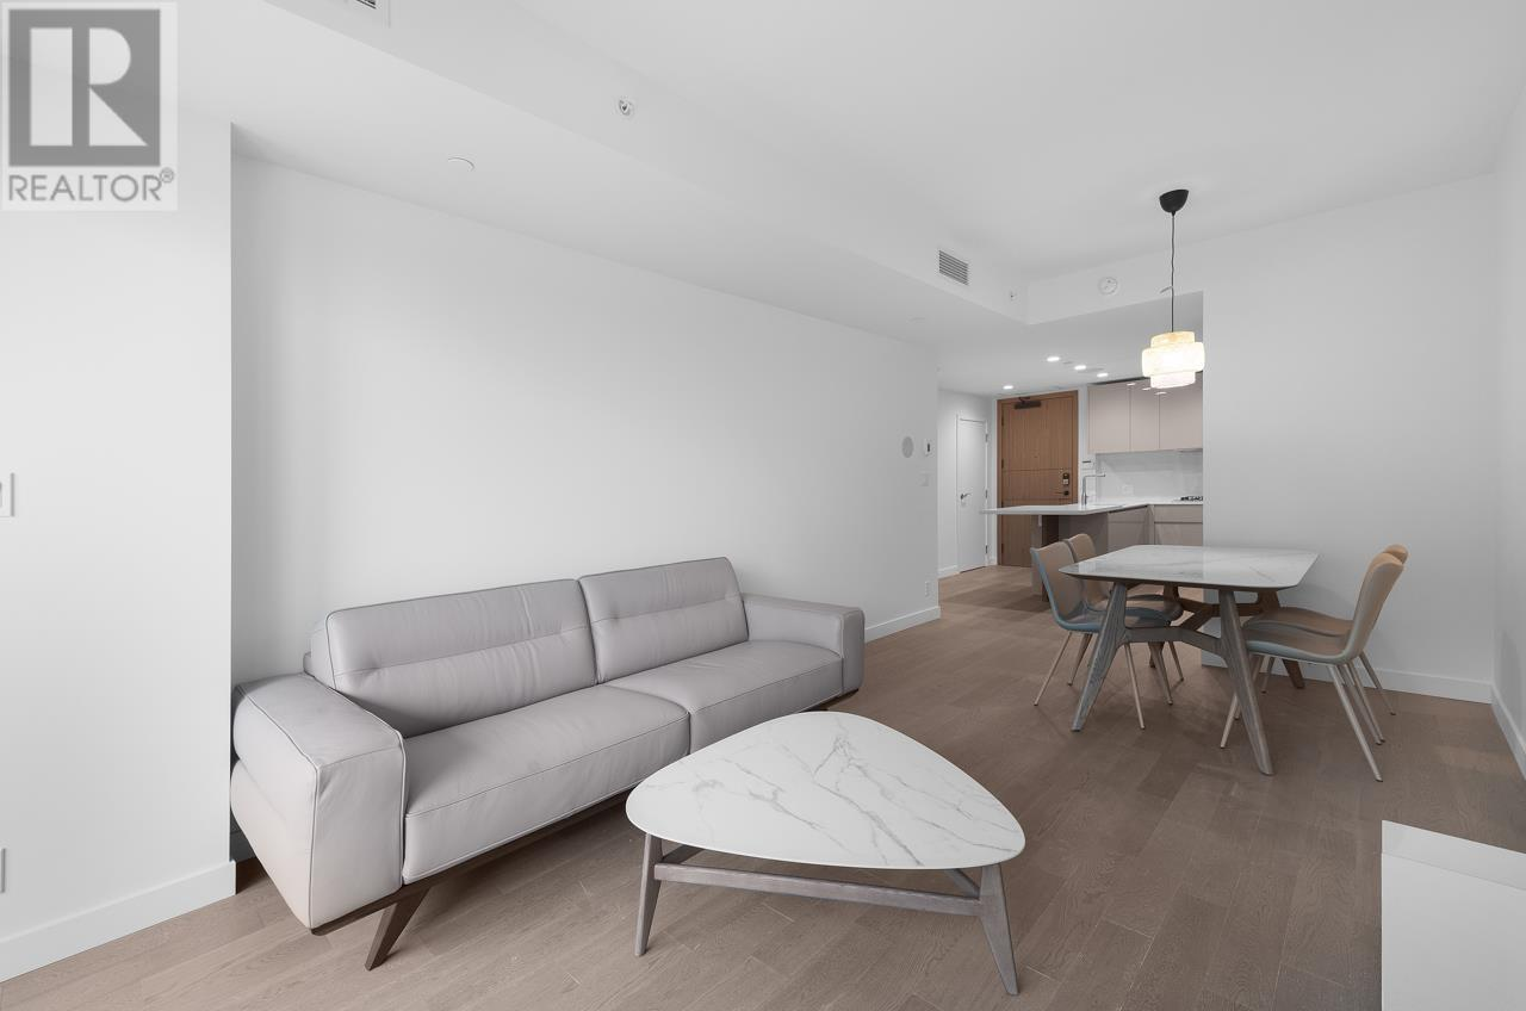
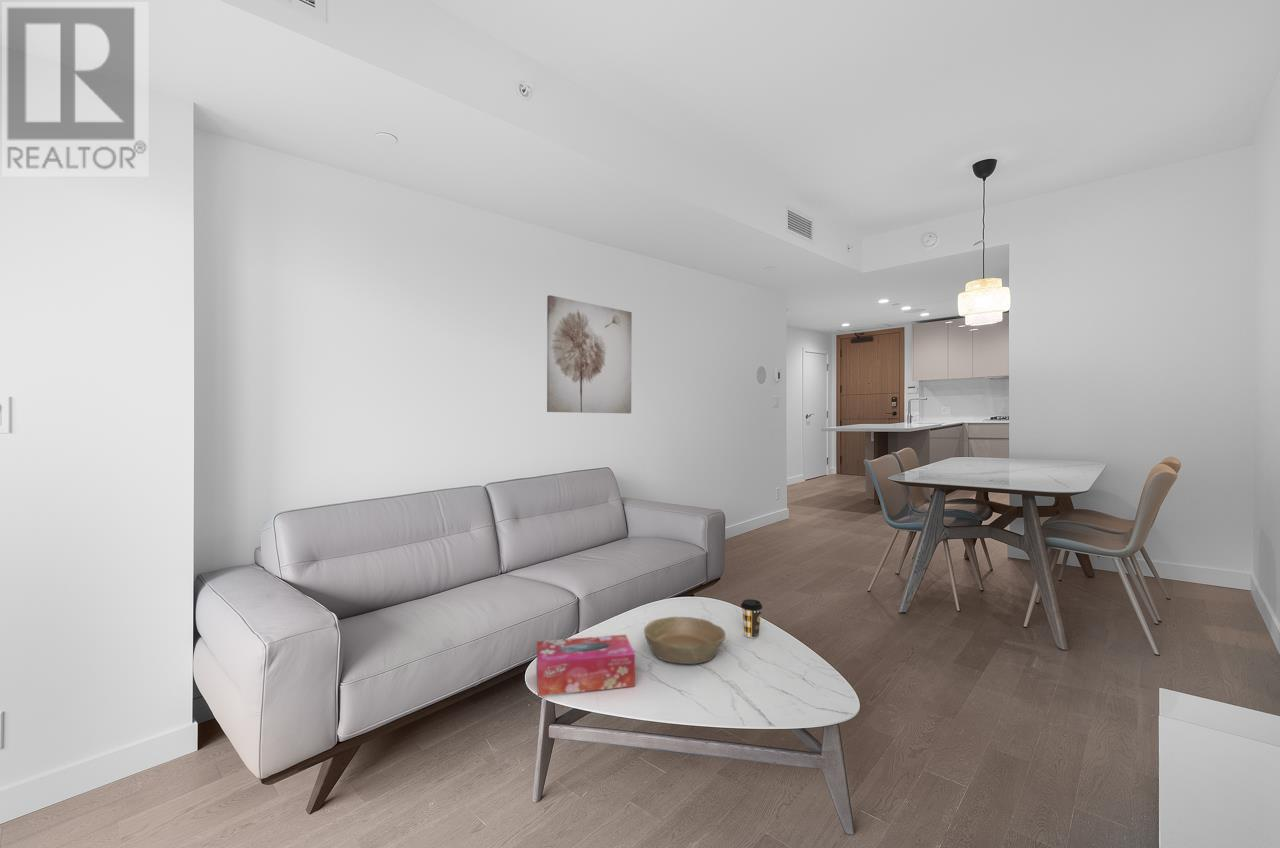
+ coffee cup [740,598,763,639]
+ wall art [546,294,633,414]
+ bowl [643,616,727,665]
+ tissue box [536,634,636,697]
